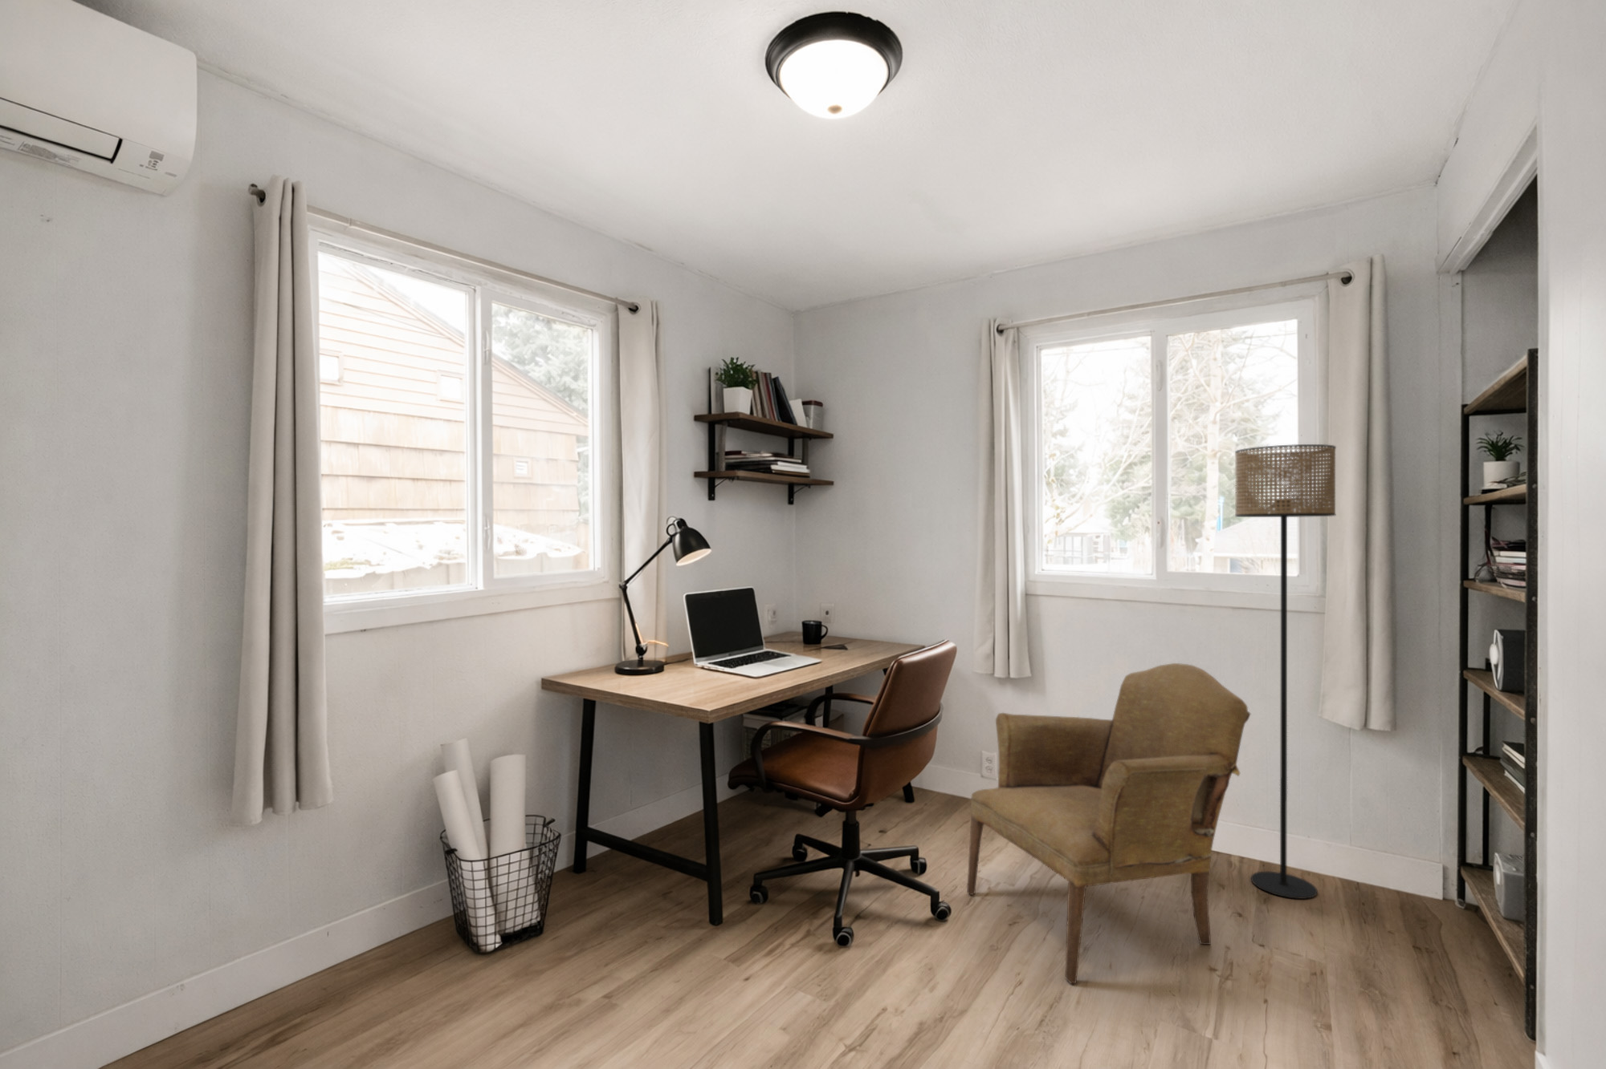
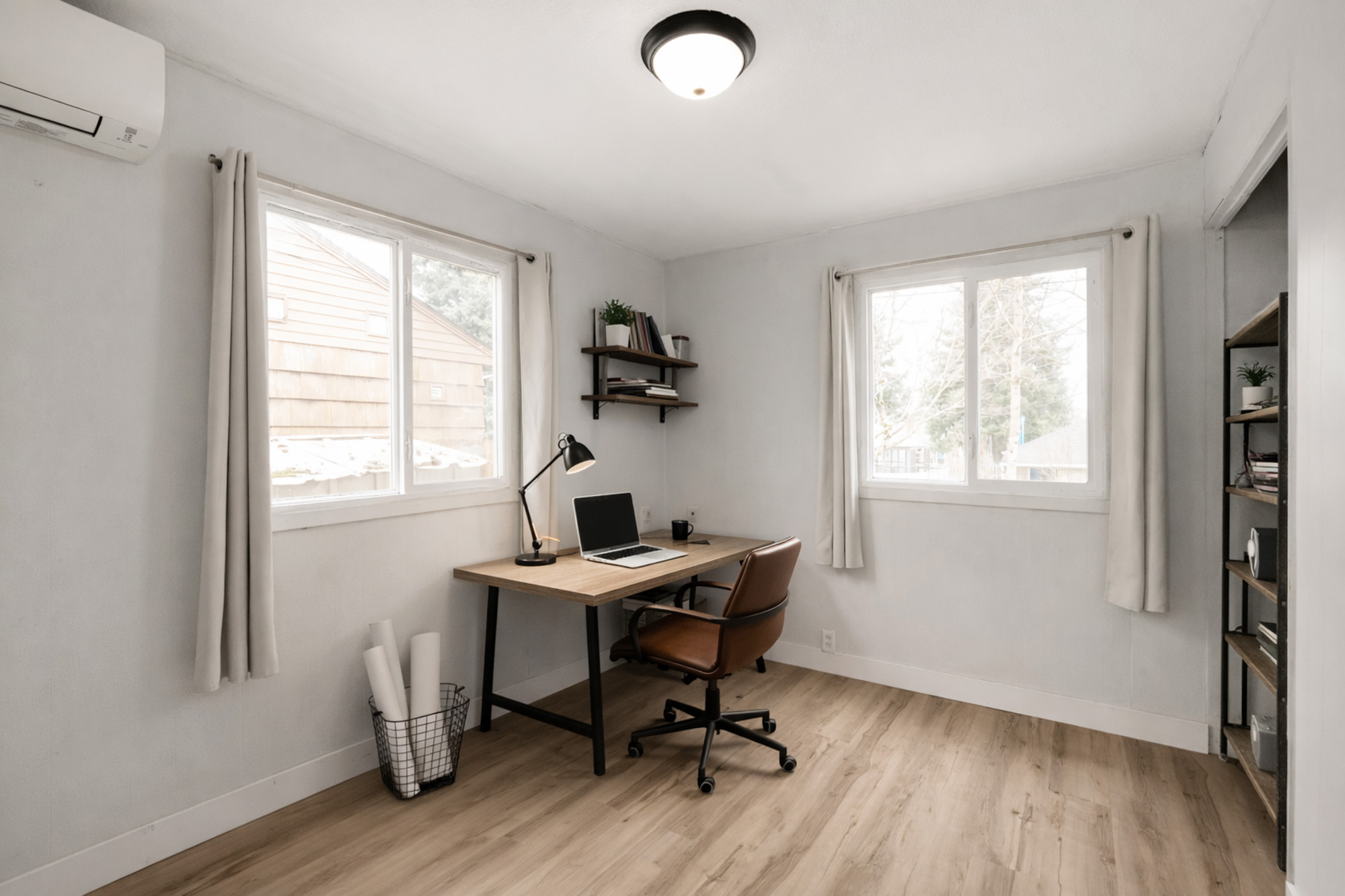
- armchair [966,662,1251,984]
- floor lamp [1235,444,1337,900]
